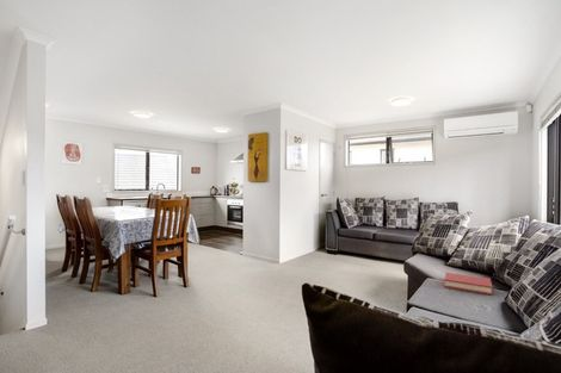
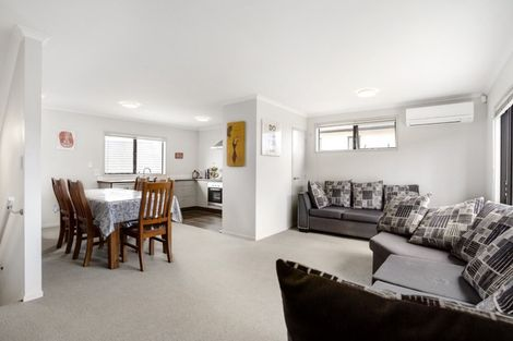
- hardback book [443,272,493,296]
